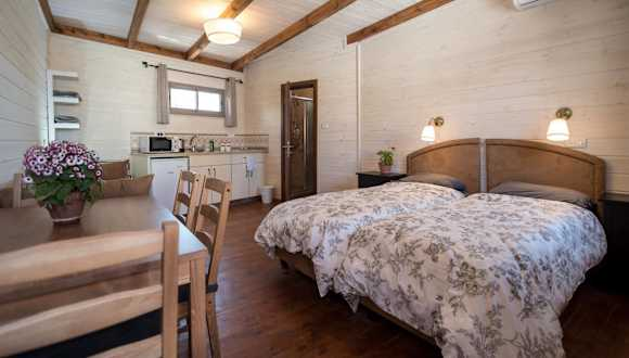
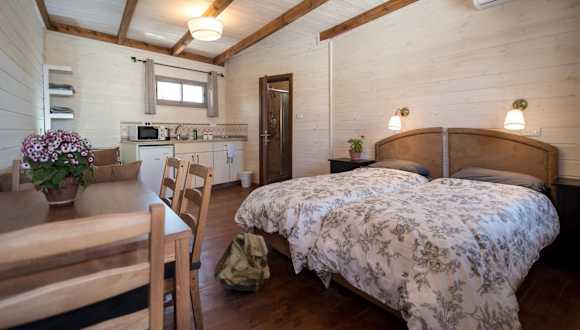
+ backpack [213,225,271,293]
